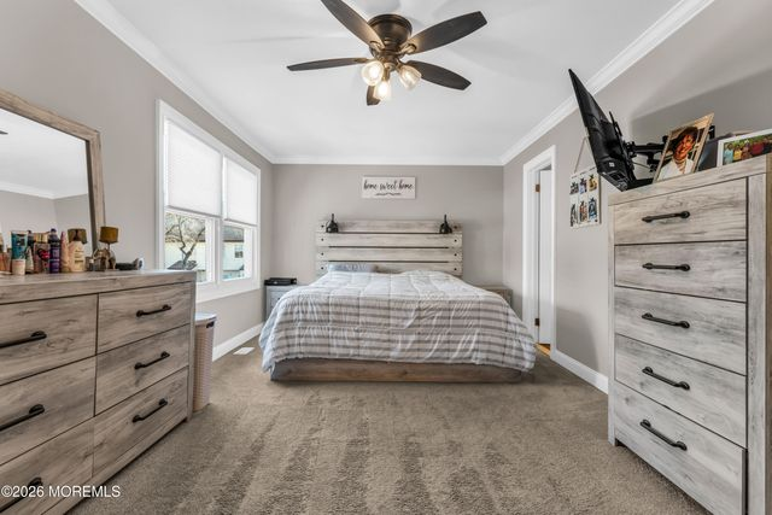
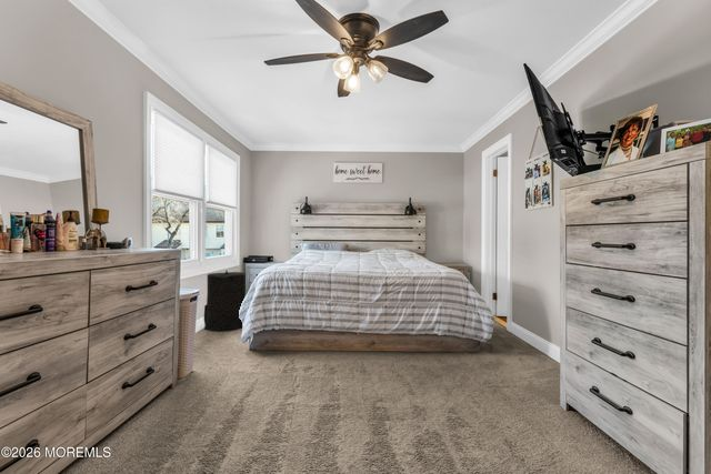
+ trash can [203,270,247,332]
